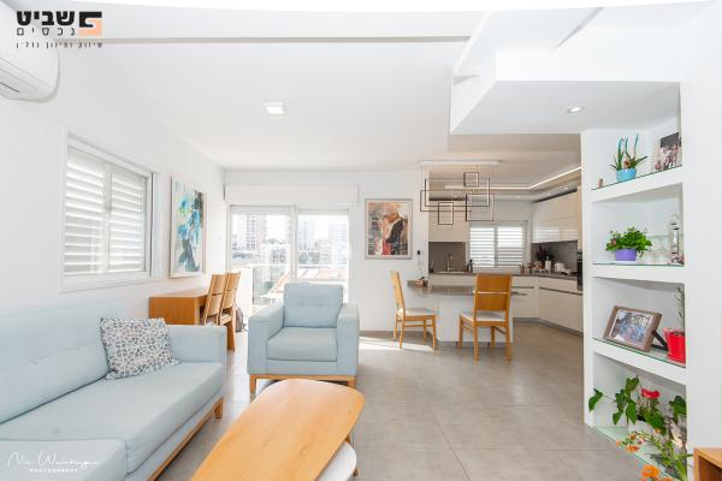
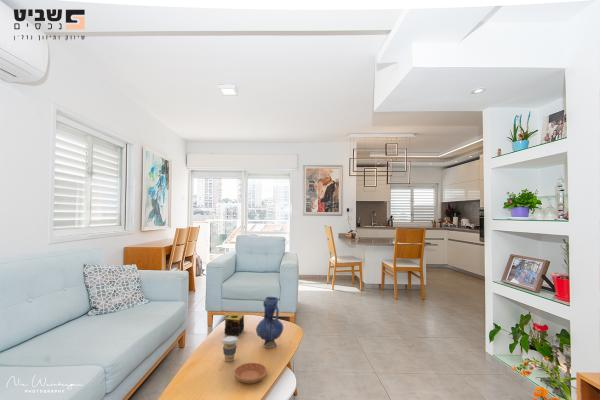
+ saucer [233,362,268,384]
+ candle [224,313,245,336]
+ coffee cup [221,335,238,362]
+ vase [255,296,284,349]
